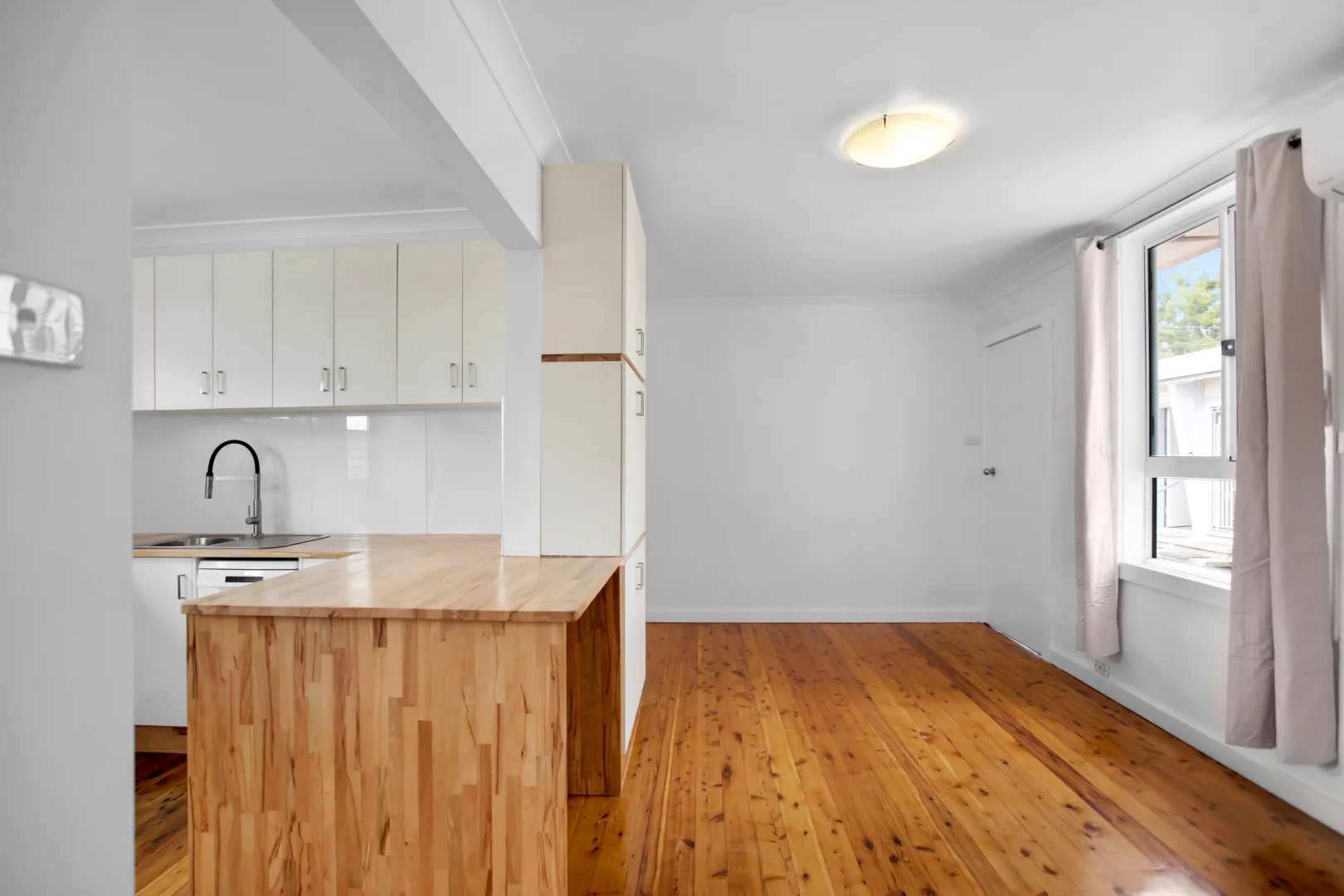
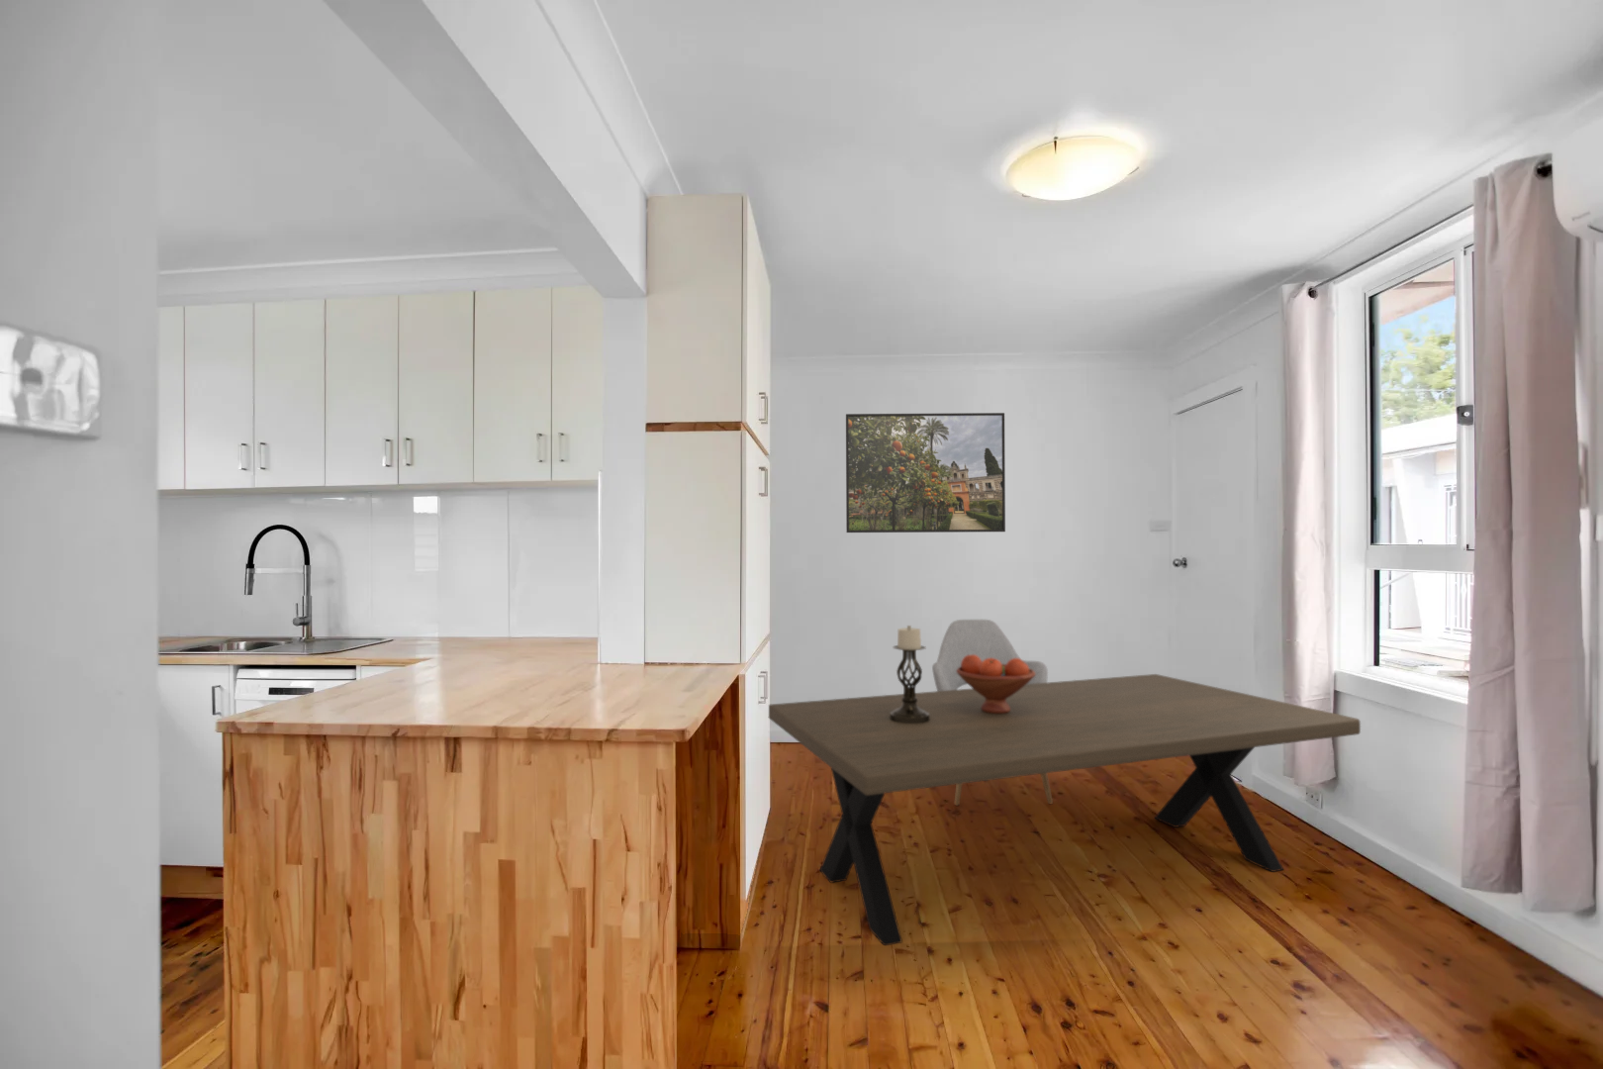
+ dining table [768,673,1362,946]
+ candle holder [890,624,930,723]
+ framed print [846,412,1007,533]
+ chair [932,619,1054,807]
+ fruit bowl [955,655,1035,713]
